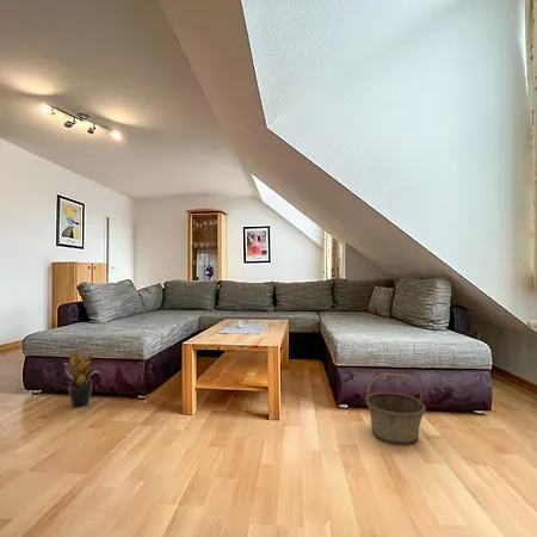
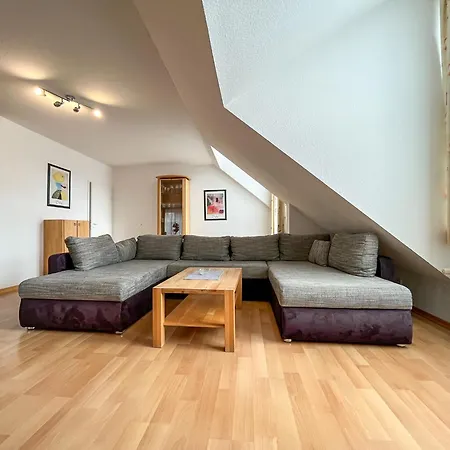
- basket [364,372,427,446]
- potted plant [62,347,101,408]
